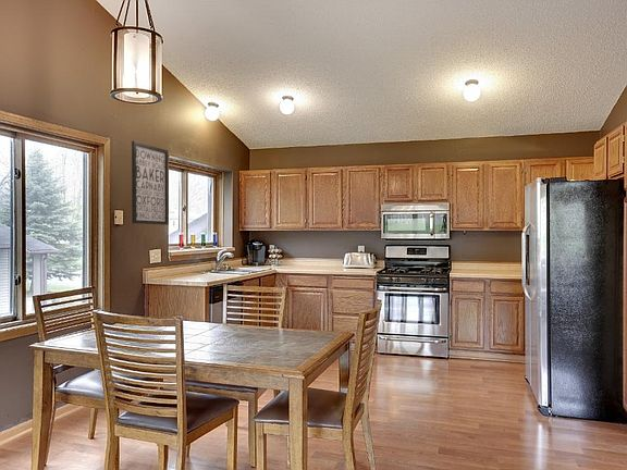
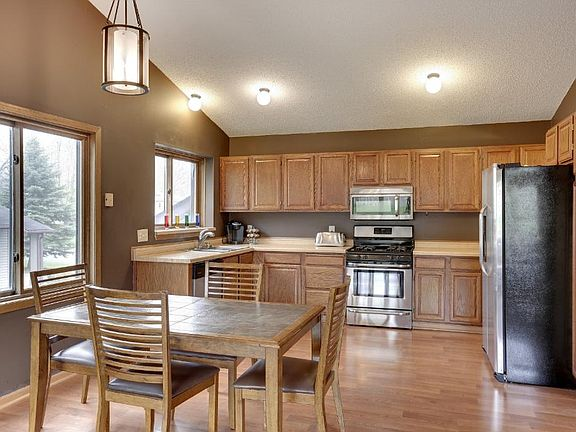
- wall art [131,140,170,226]
